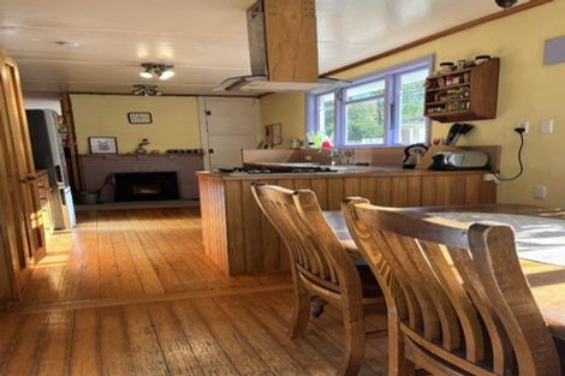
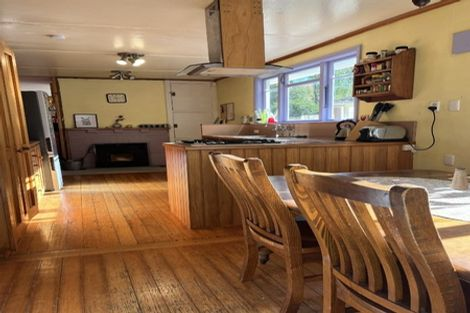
+ saltshaker [450,166,470,191]
